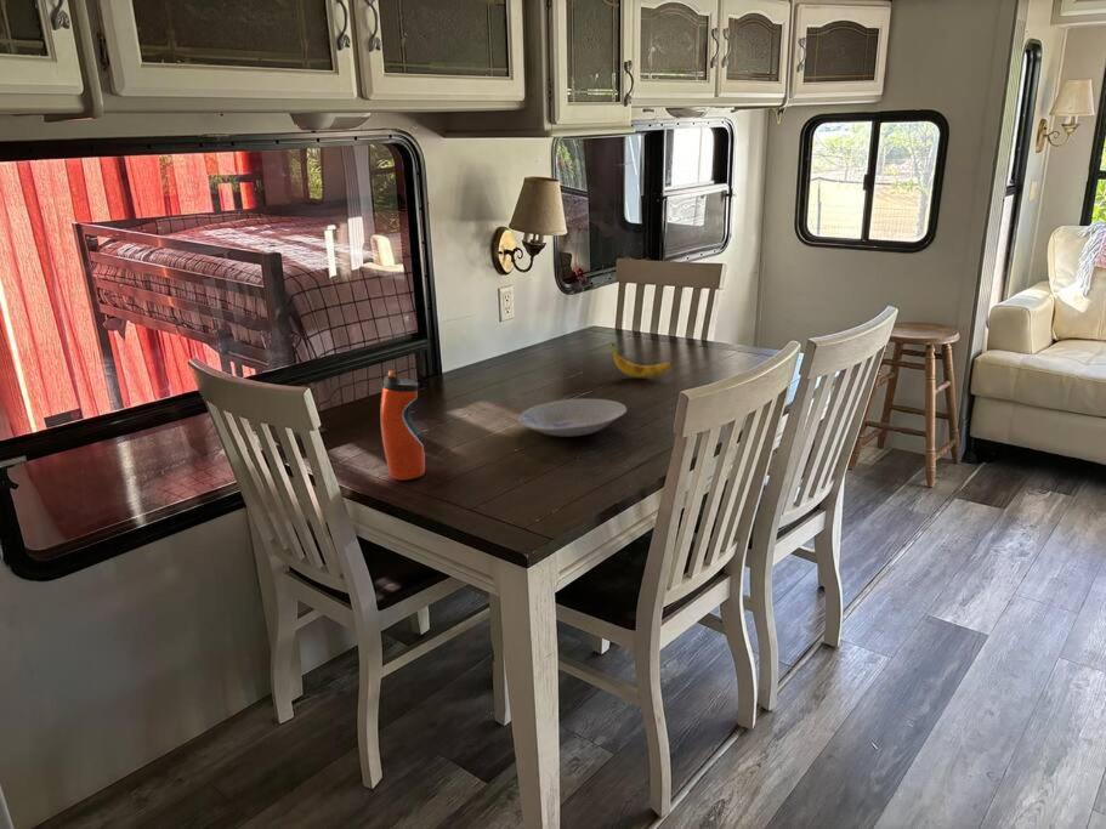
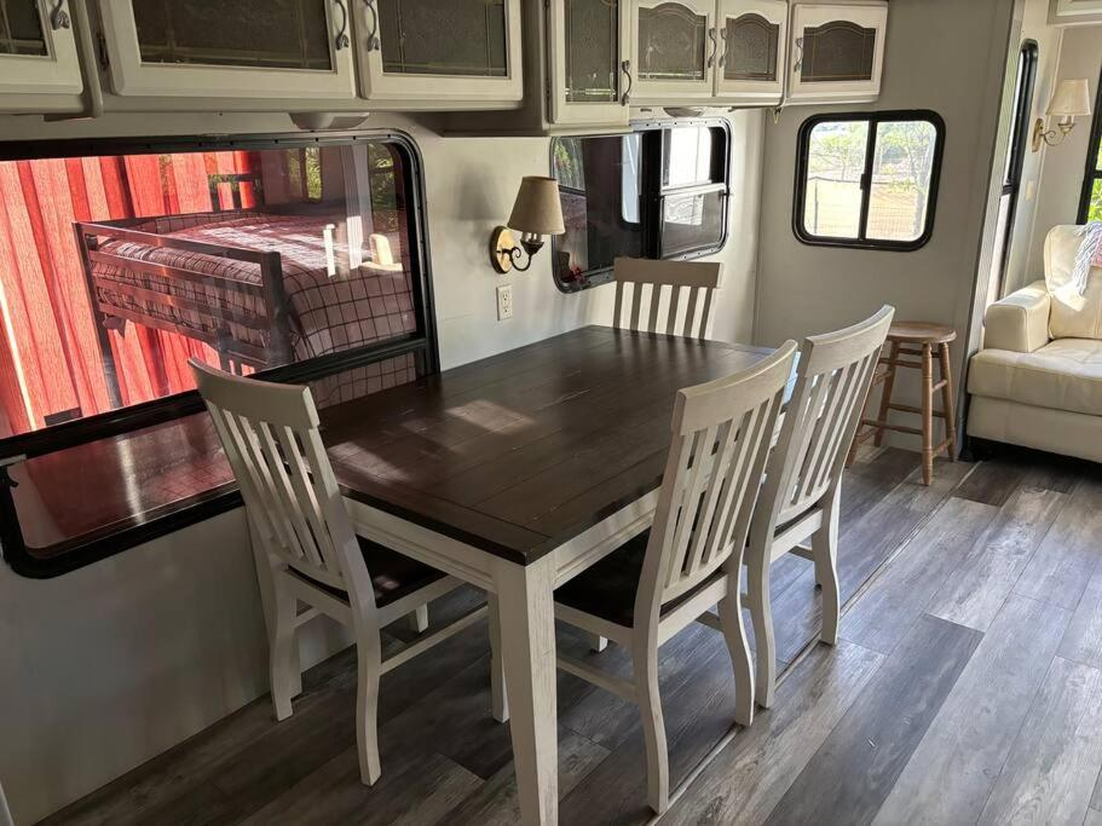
- bowl [516,398,628,438]
- banana [611,342,674,379]
- water bottle [379,369,426,482]
